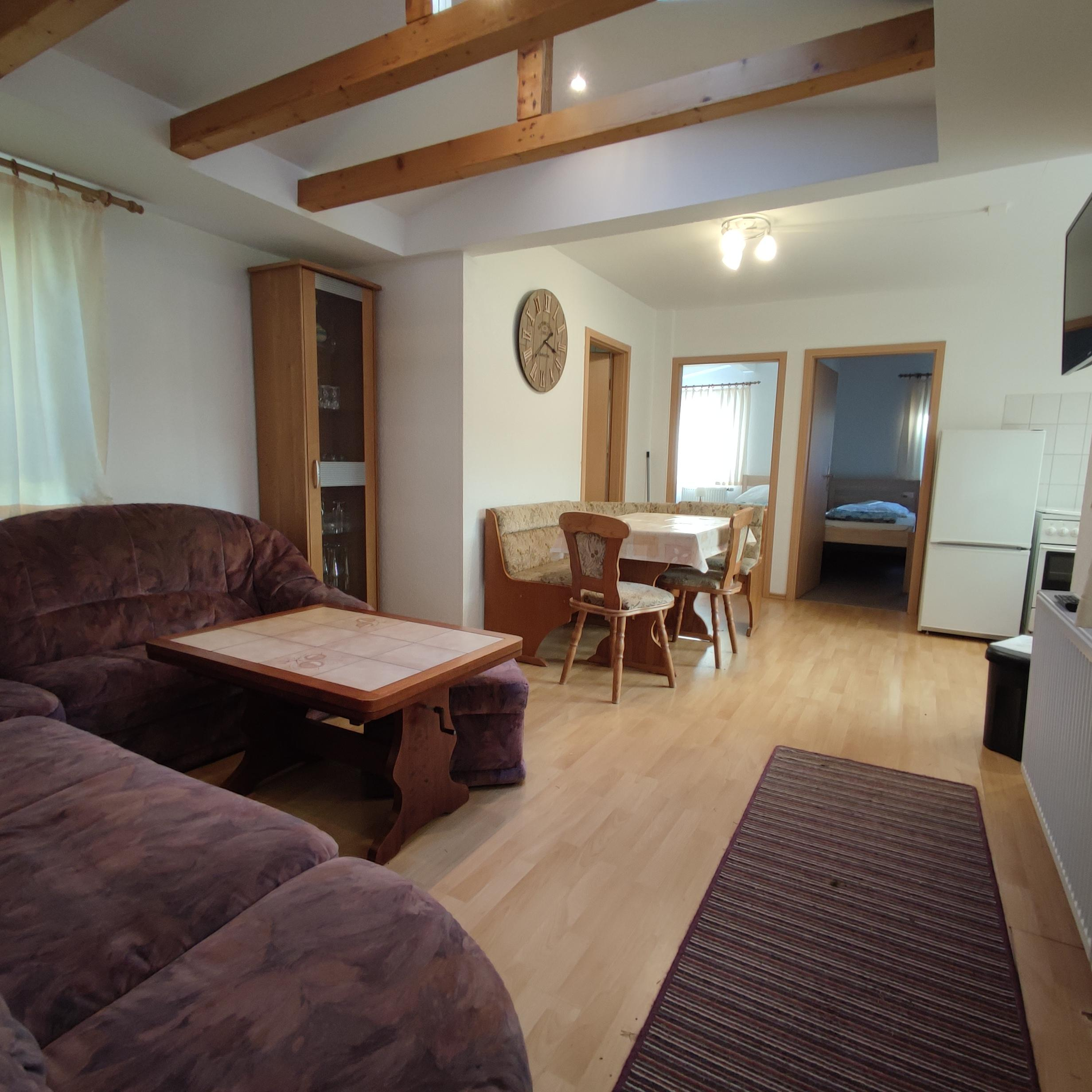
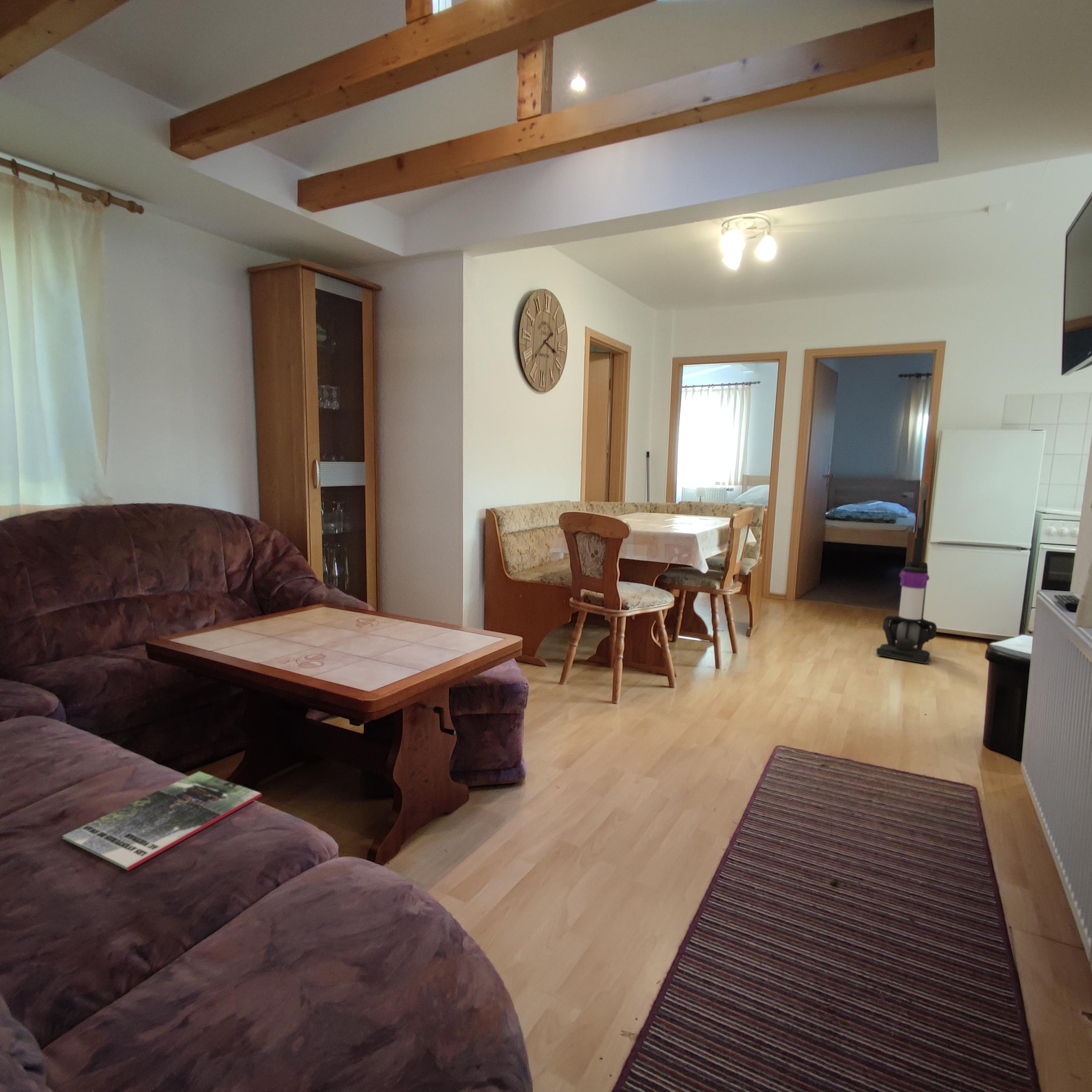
+ vacuum cleaner [876,484,937,664]
+ magazine [62,771,262,871]
